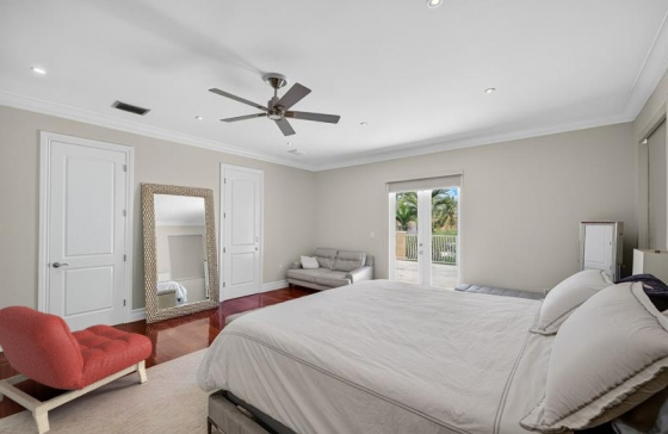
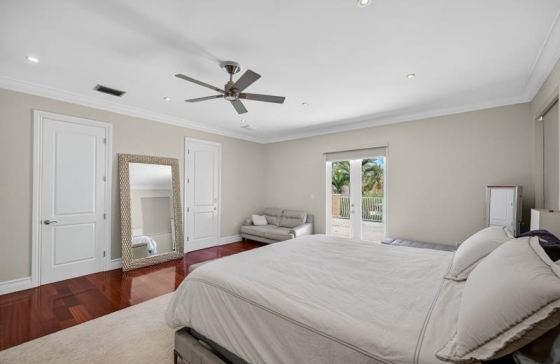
- armchair [0,305,153,434]
